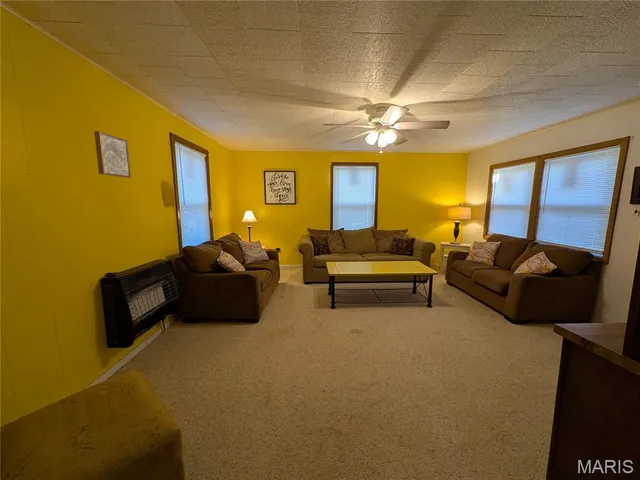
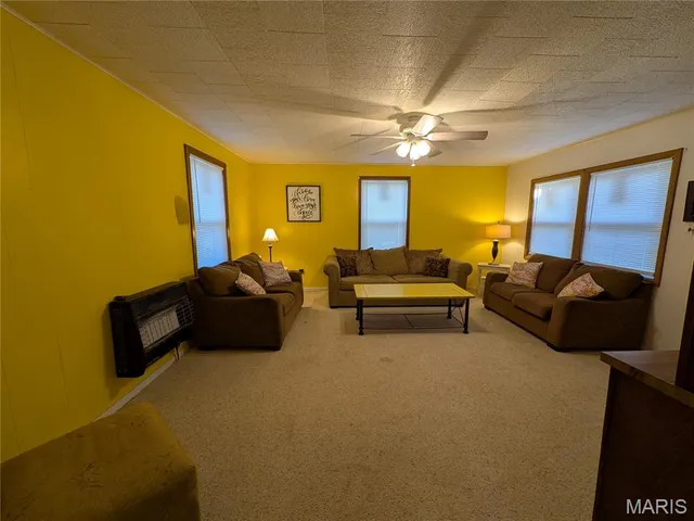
- wall art [93,130,132,179]
